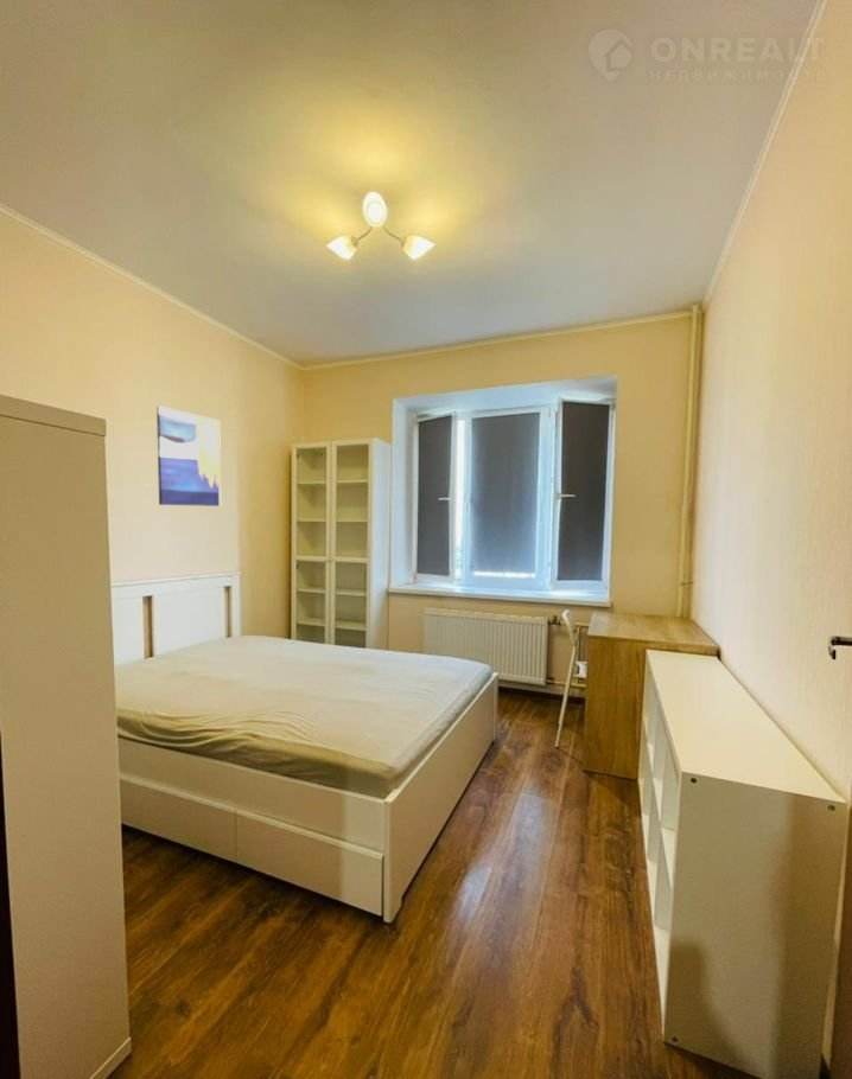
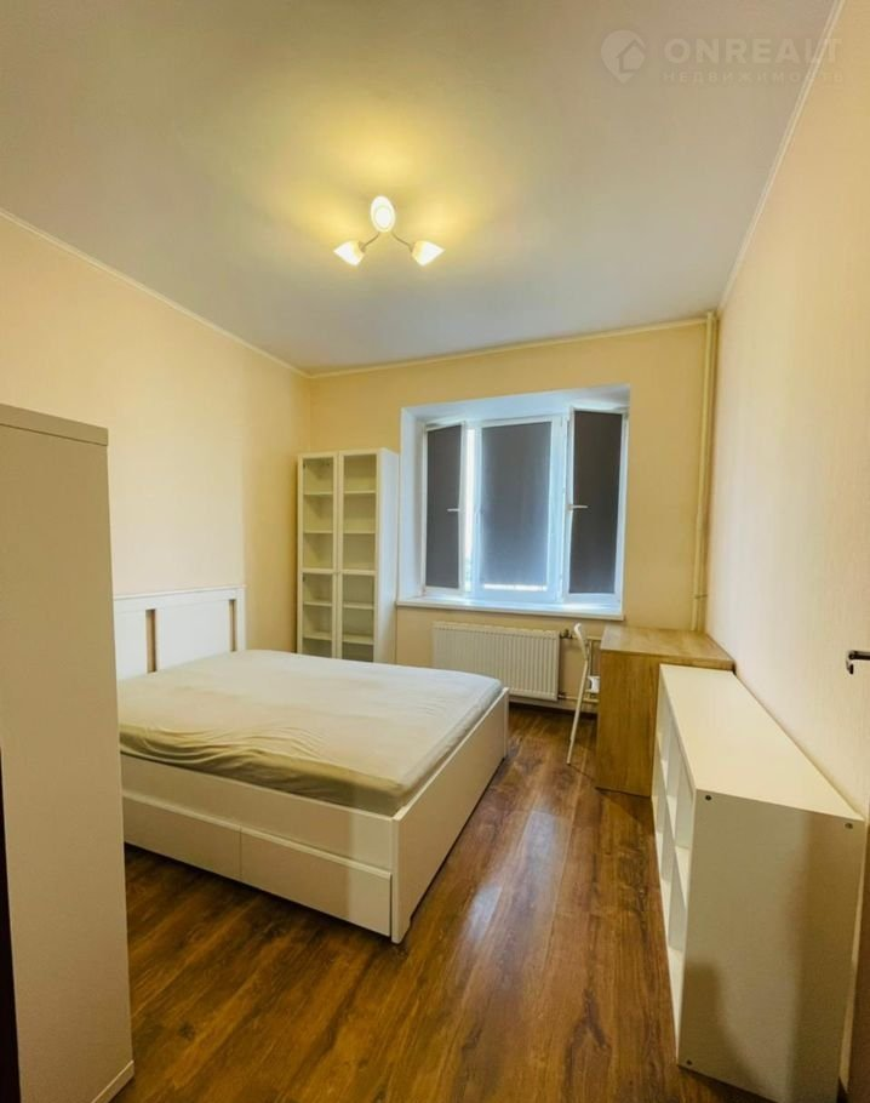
- wall art [155,406,222,507]
